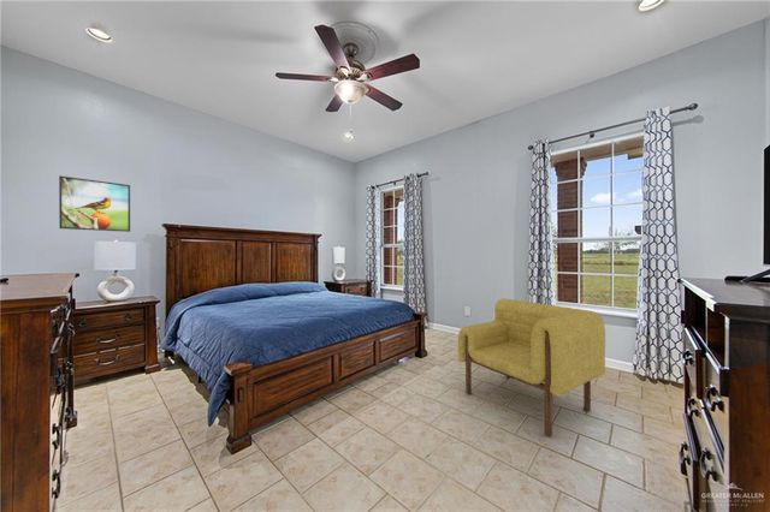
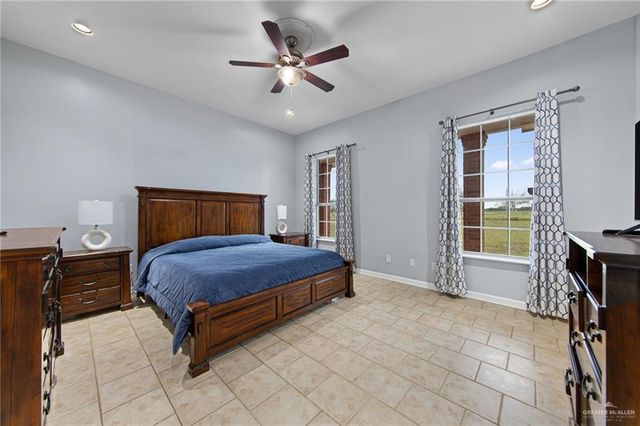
- armchair [457,298,606,437]
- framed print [58,174,131,233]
